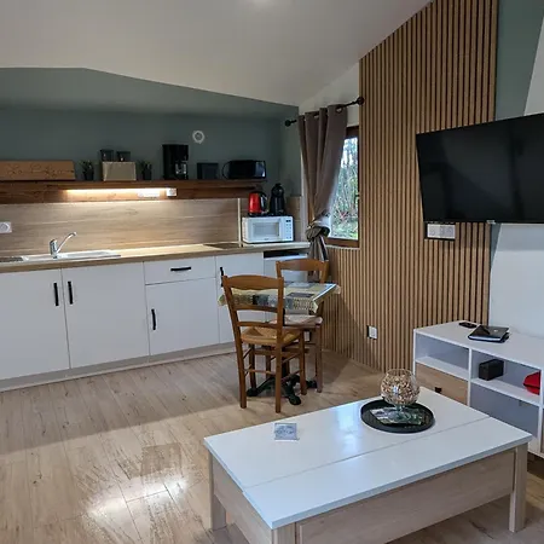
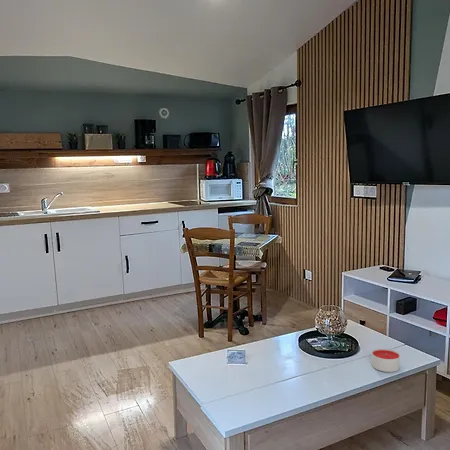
+ candle [371,348,401,373]
